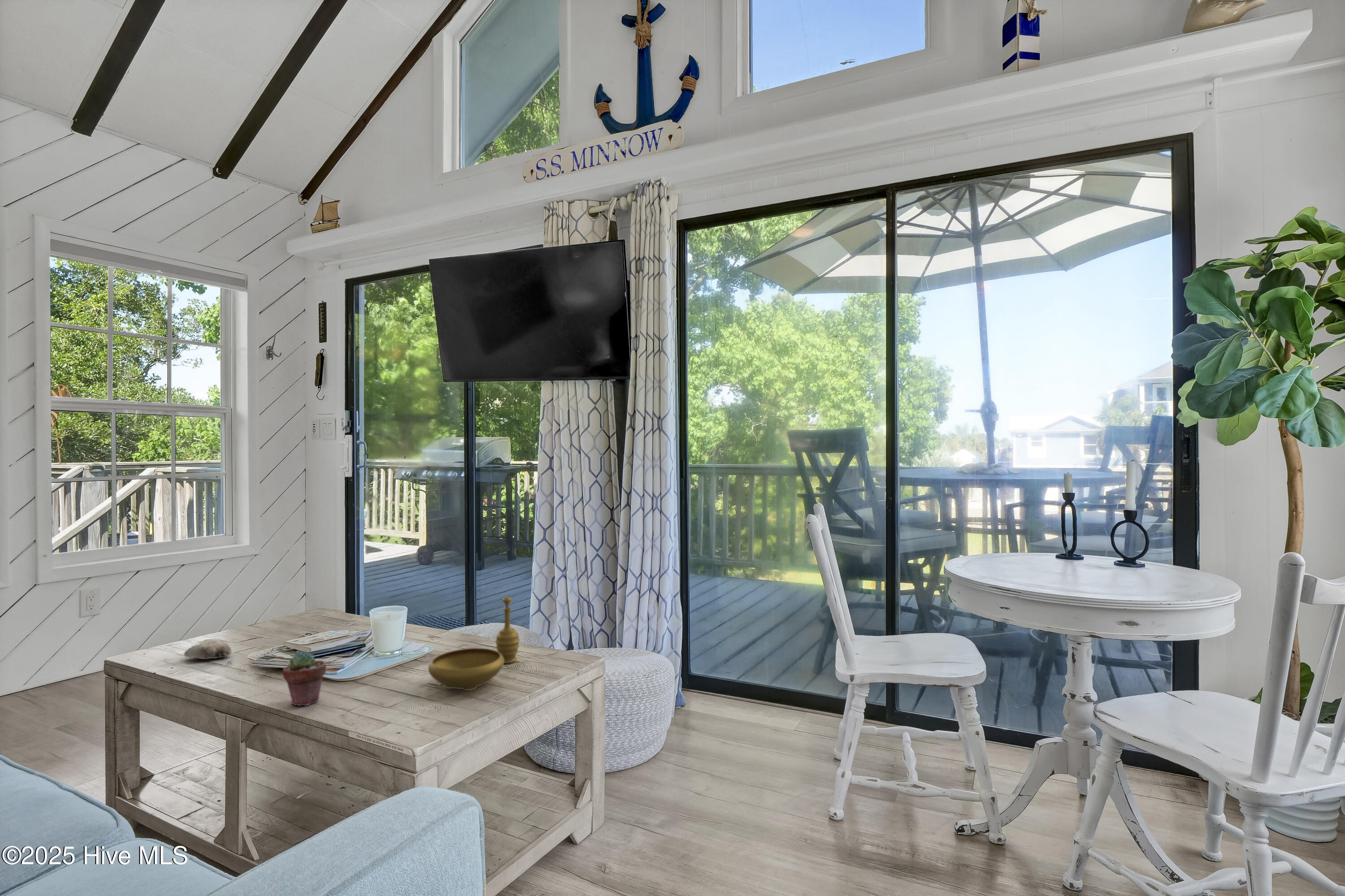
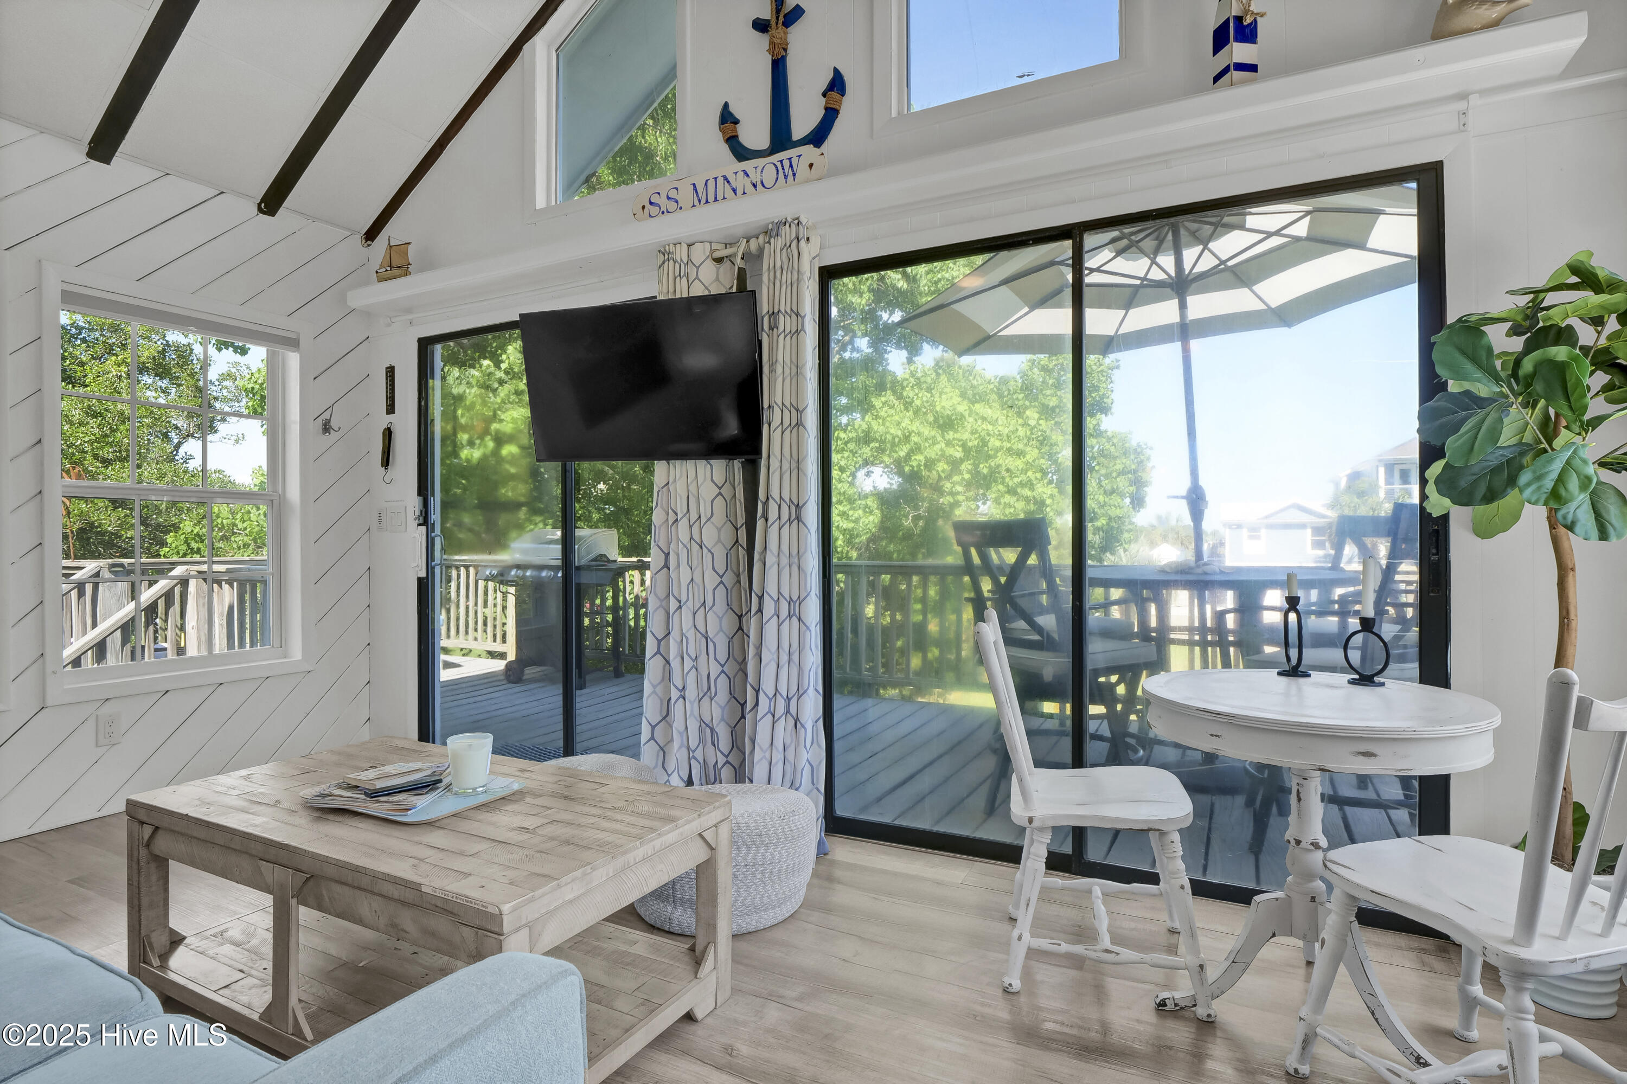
- seashell [183,638,232,660]
- decorative bowl [428,596,520,691]
- potted succulent [282,650,327,706]
